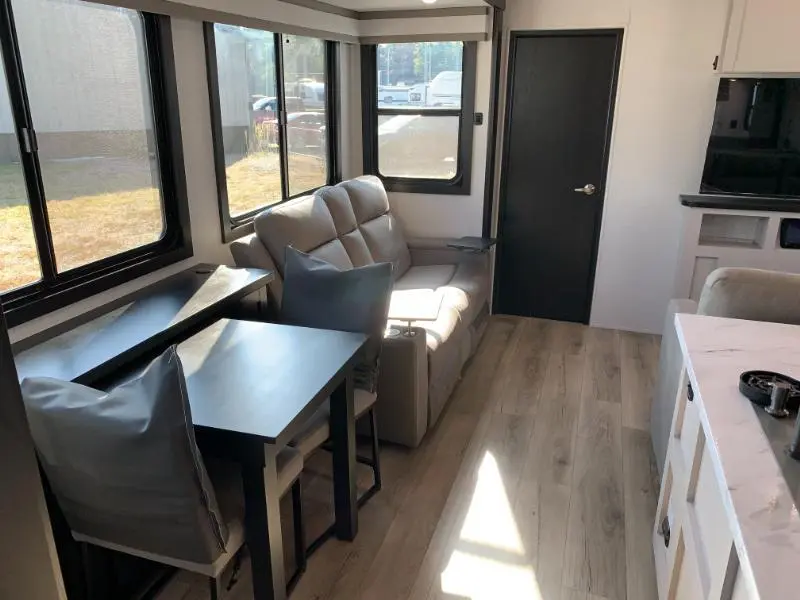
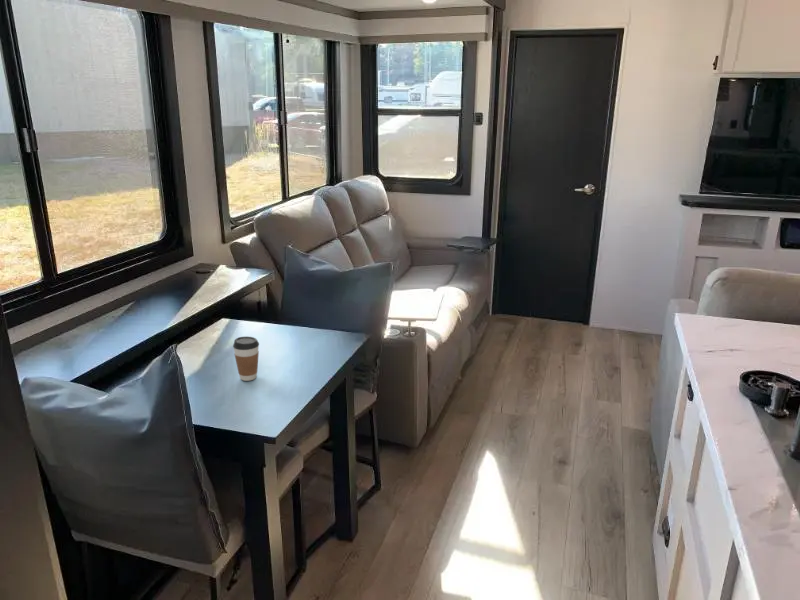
+ coffee cup [232,336,260,382]
